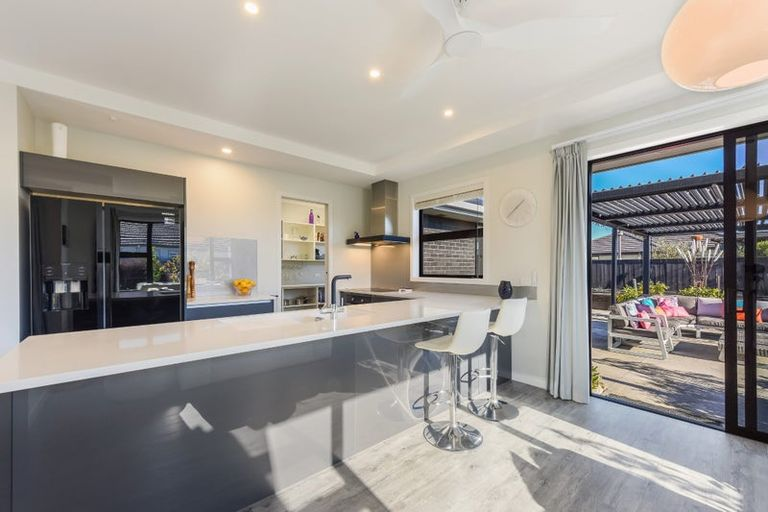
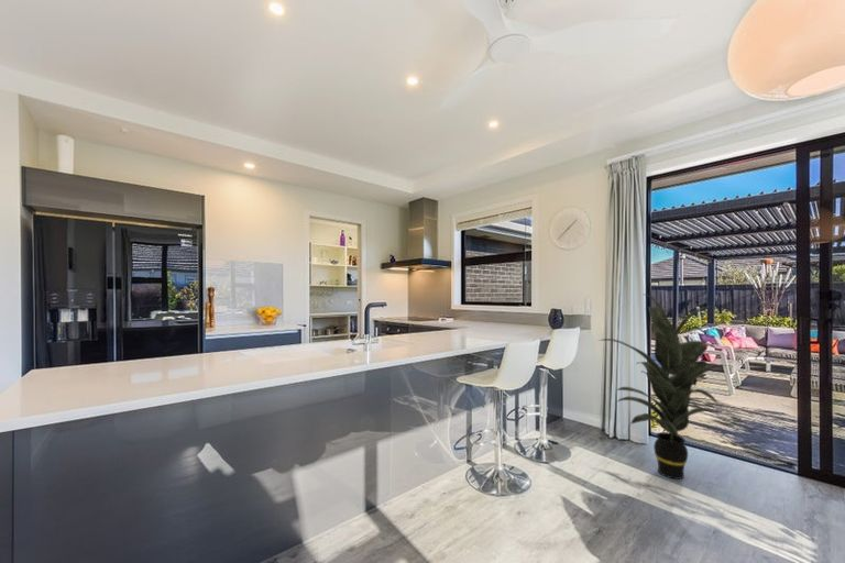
+ indoor plant [597,292,733,481]
